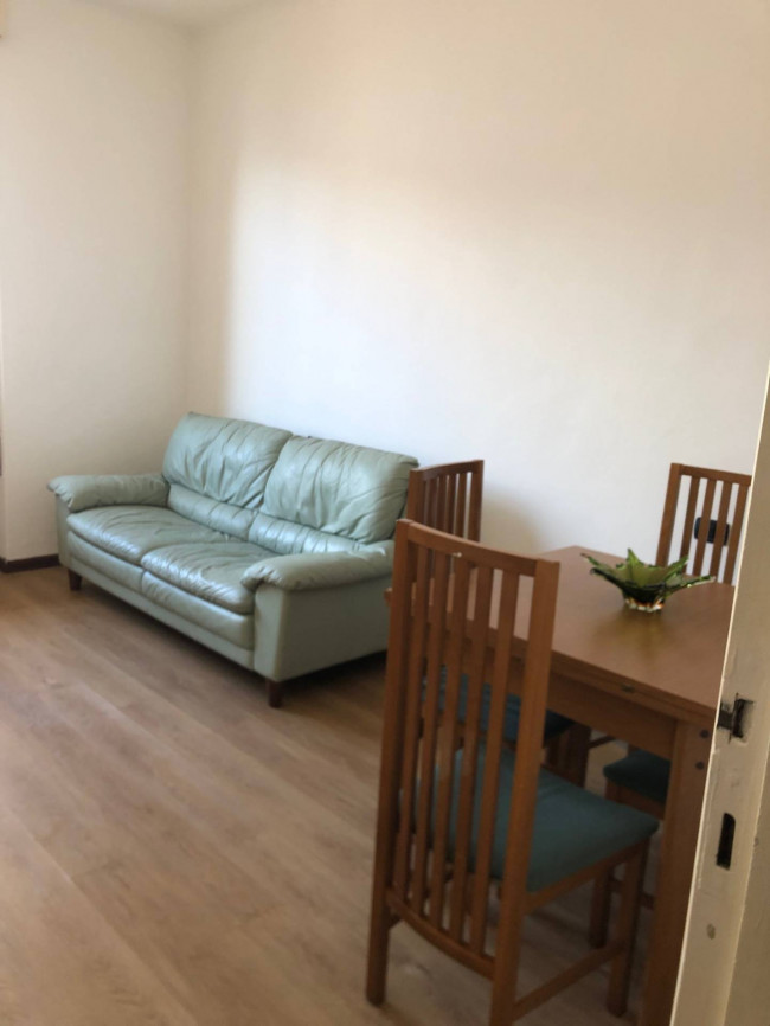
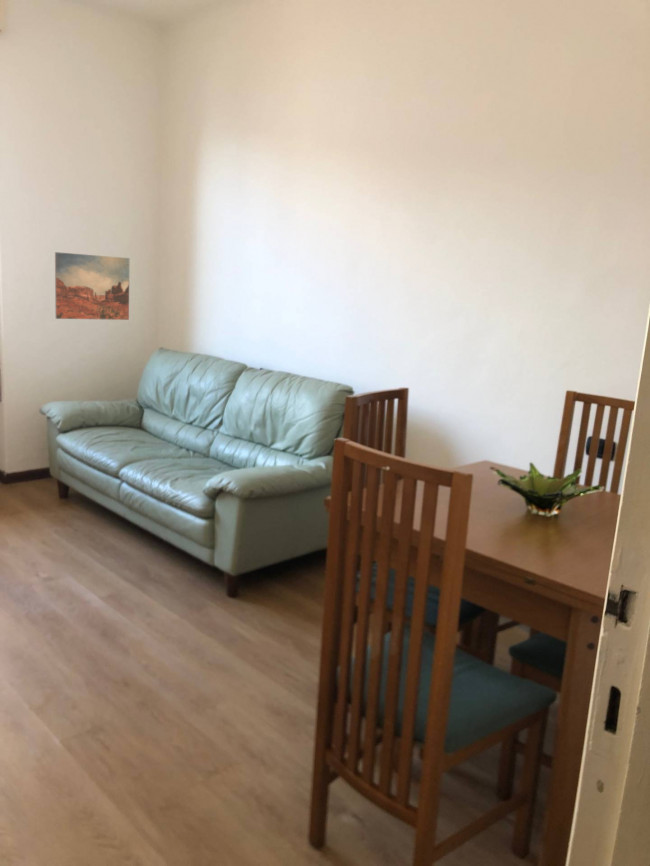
+ wall art [54,251,130,321]
